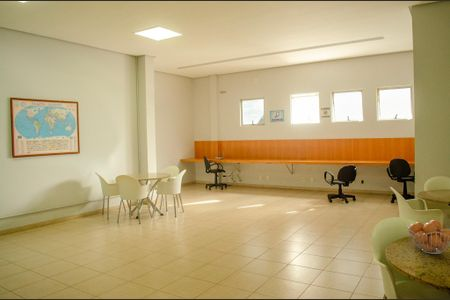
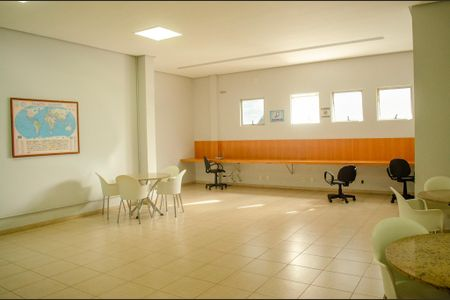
- fruit basket [407,219,450,255]
